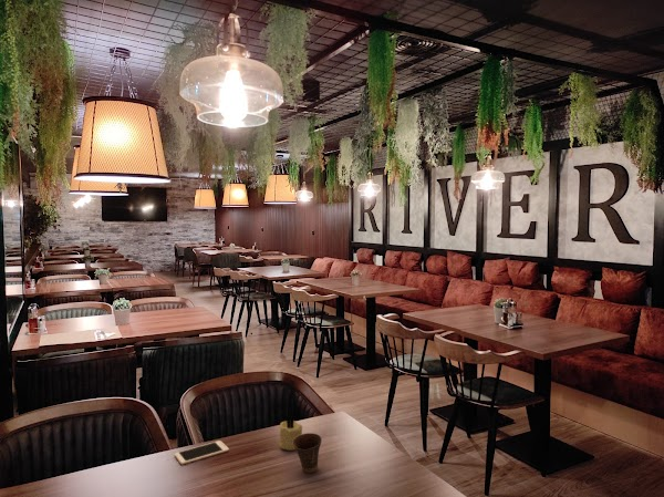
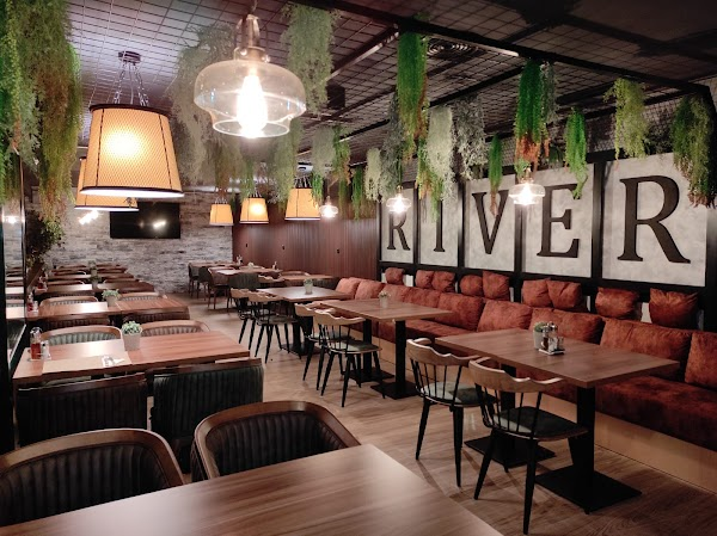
- cell phone [174,439,230,465]
- cup [292,432,323,474]
- candle [278,415,303,452]
